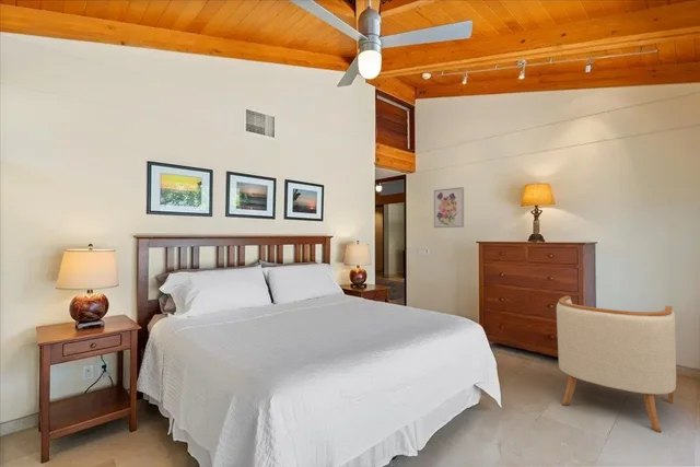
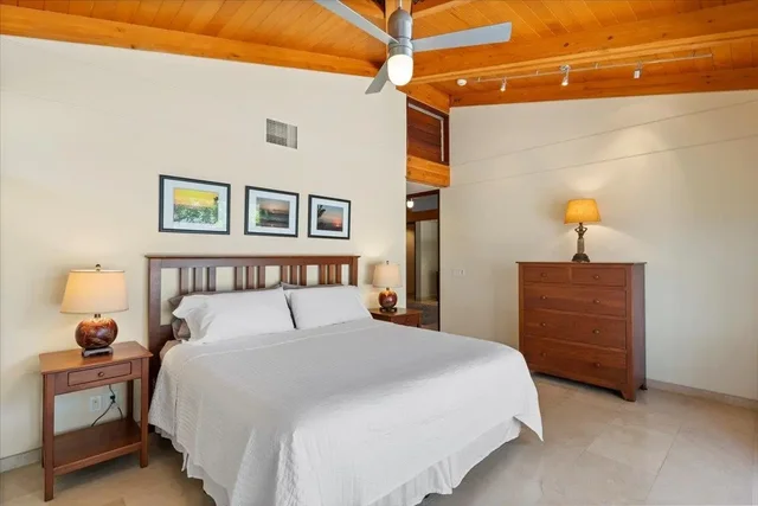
- wall art [433,186,465,229]
- chair [556,295,677,433]
